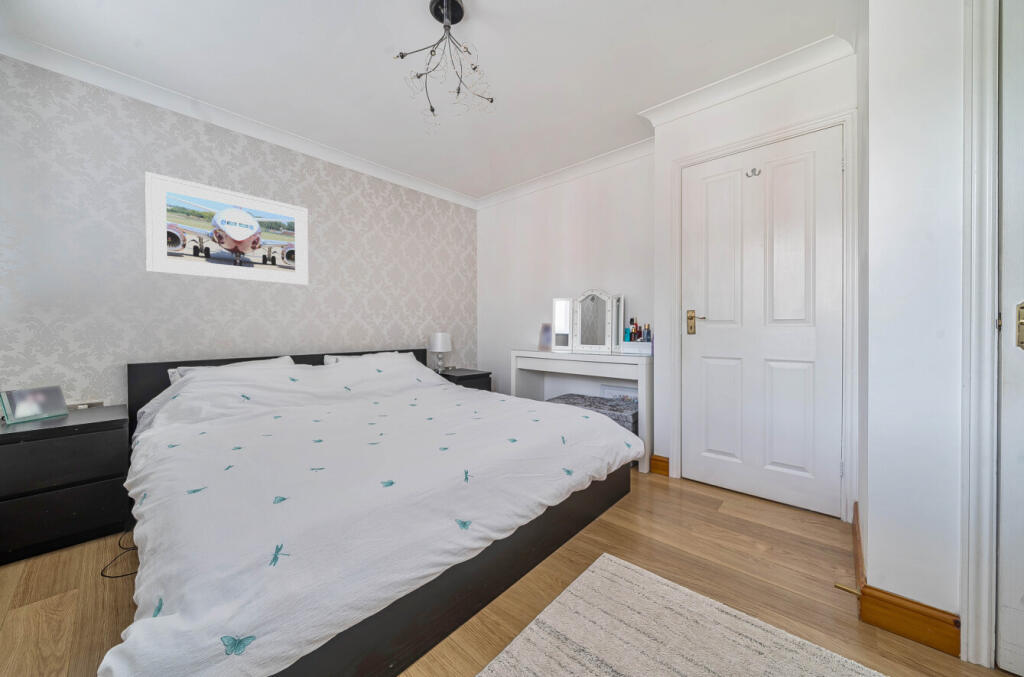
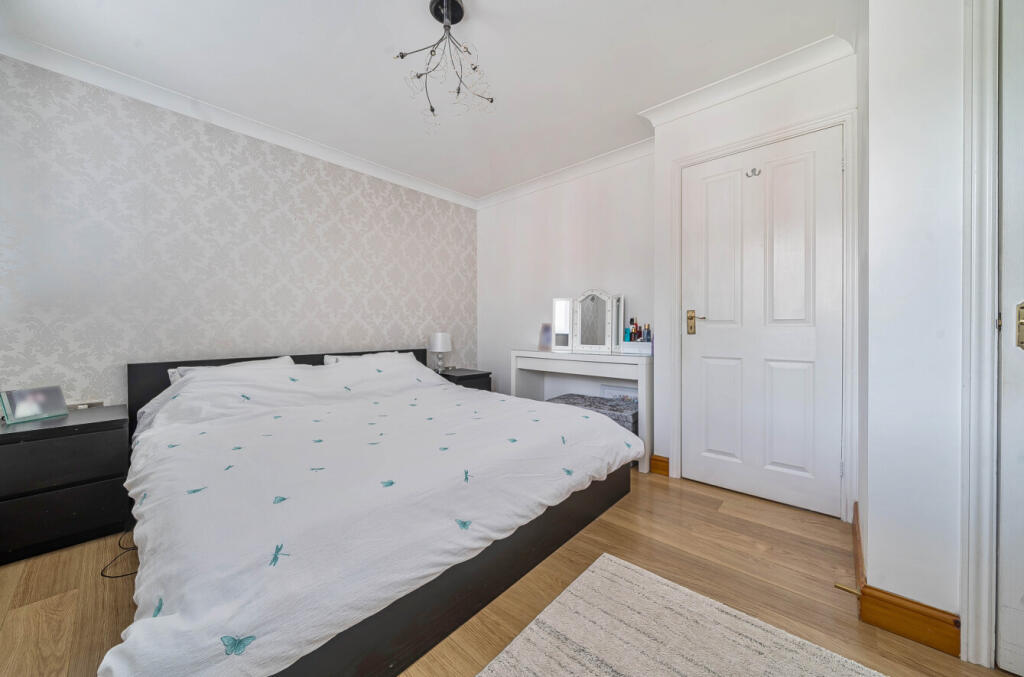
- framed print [144,171,309,287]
